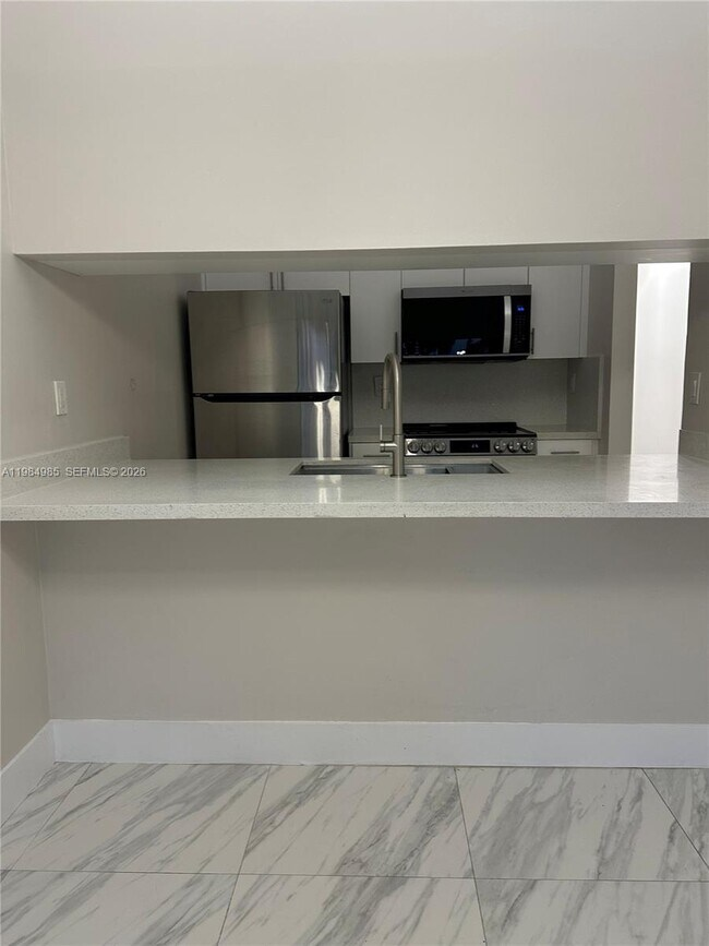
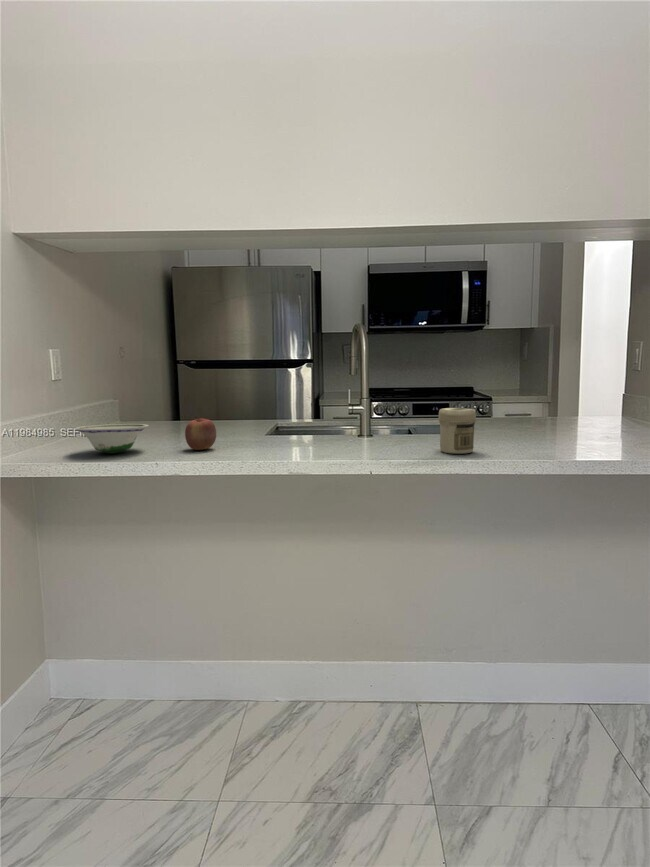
+ bowl [74,423,150,455]
+ jar [438,407,477,455]
+ apple [184,416,217,451]
